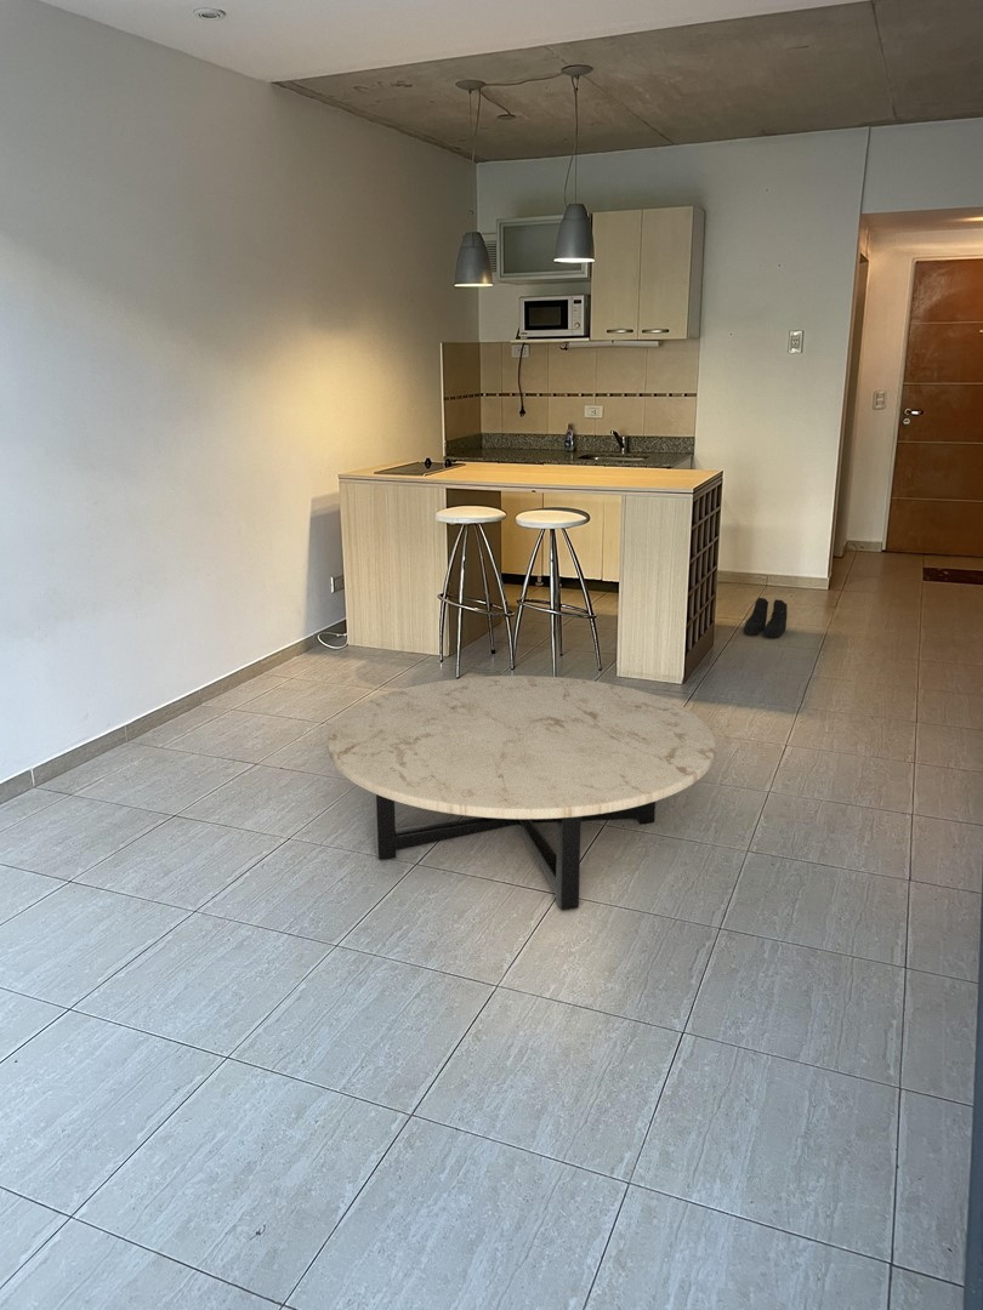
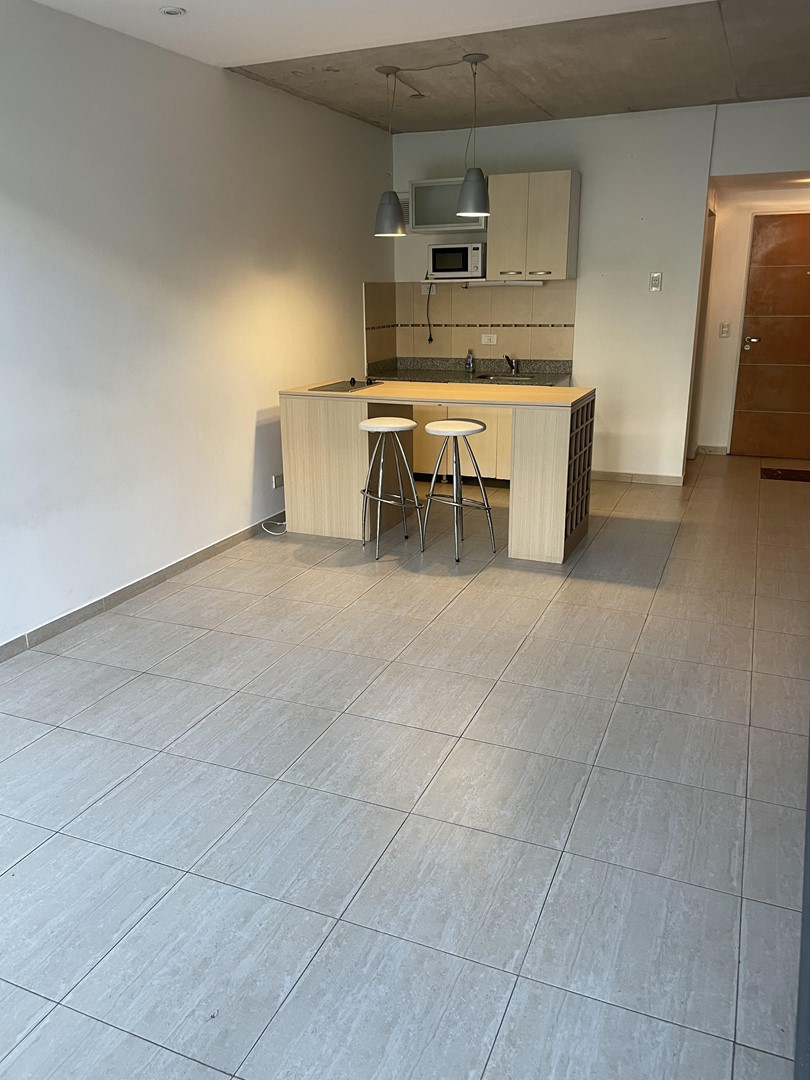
- boots [743,597,789,638]
- coffee table [326,674,717,911]
